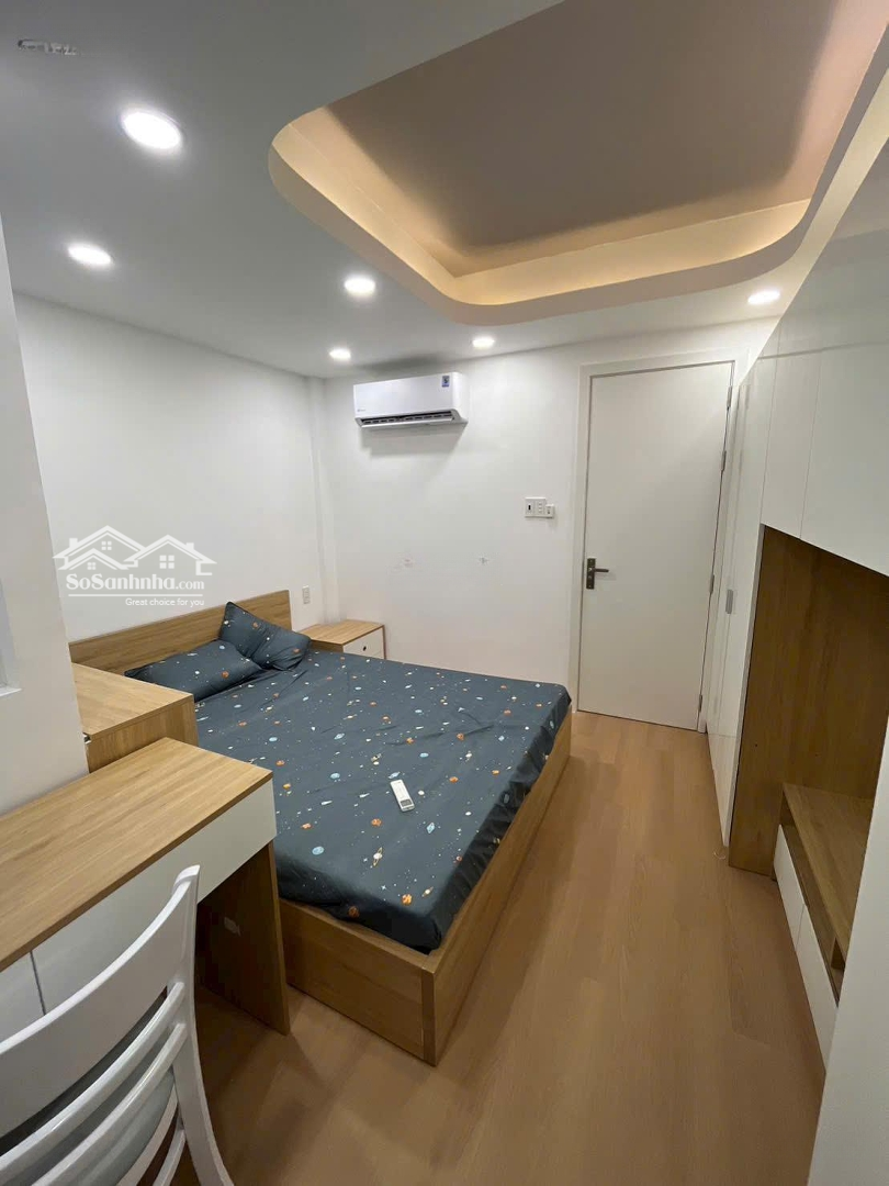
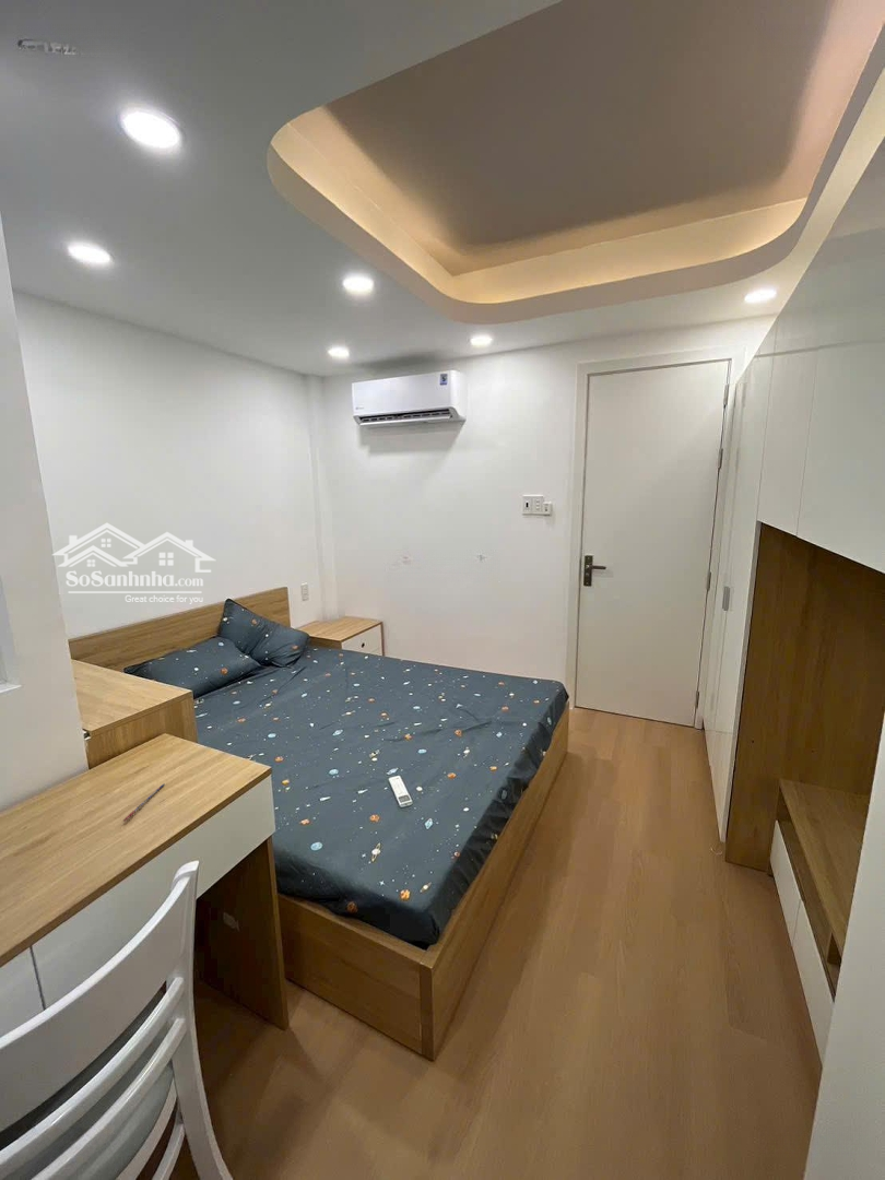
+ pen [122,782,166,823]
